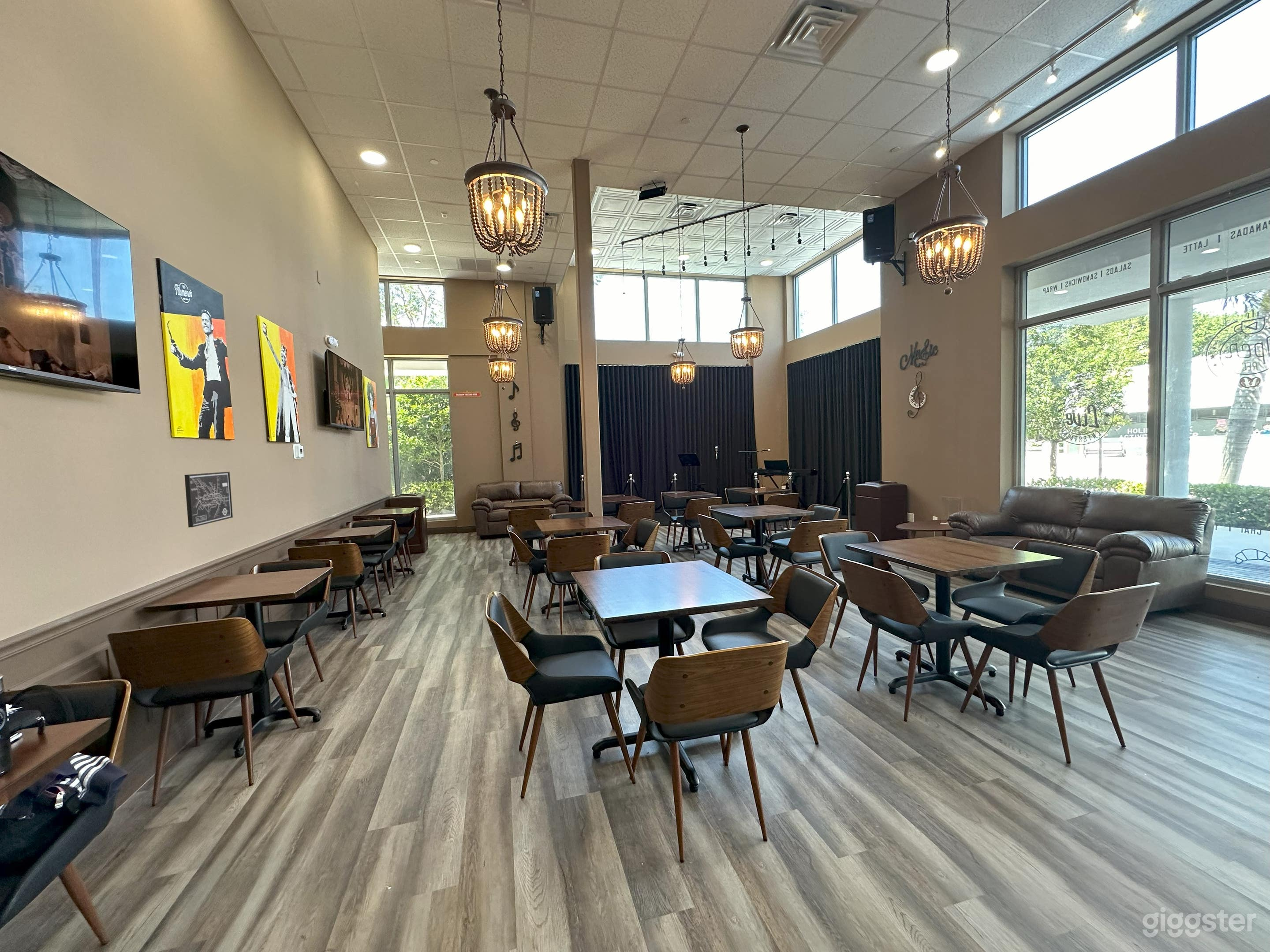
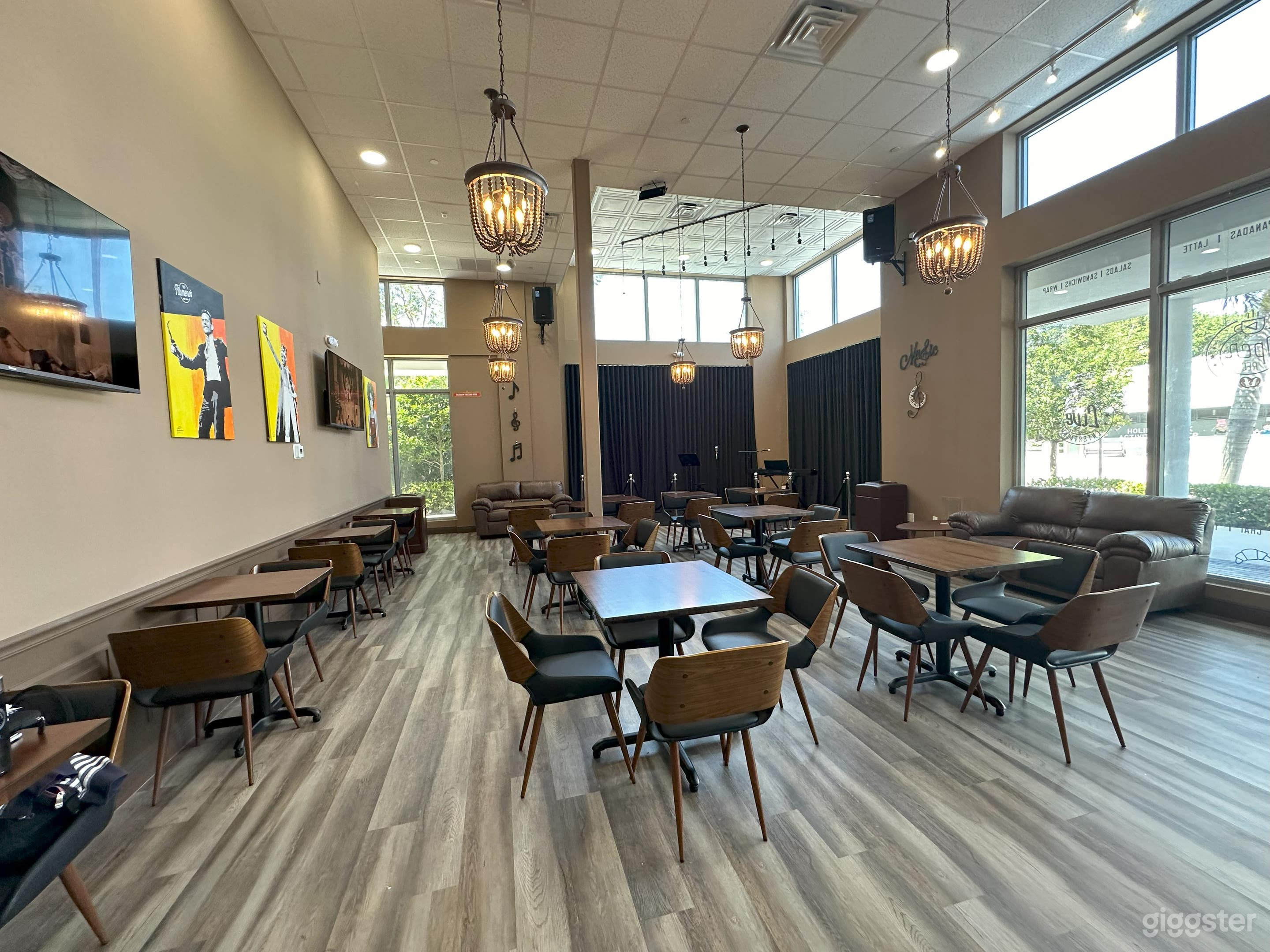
- wall art [184,471,233,528]
